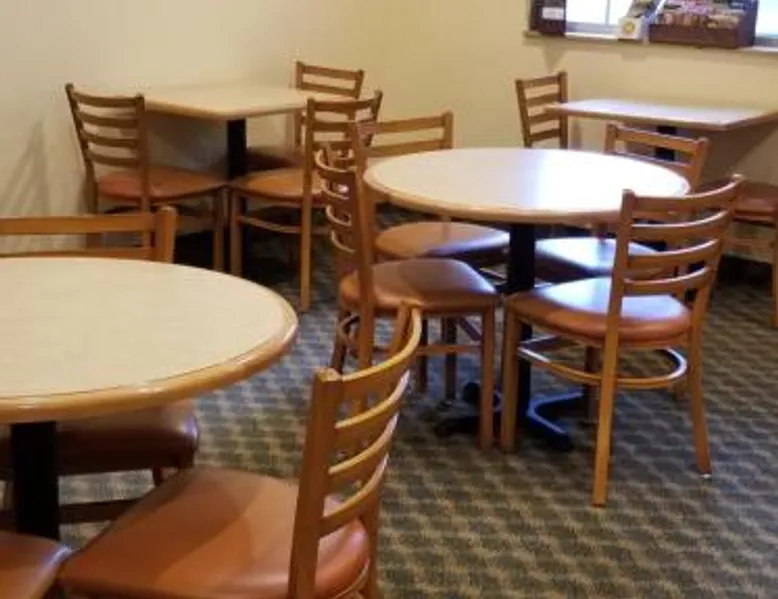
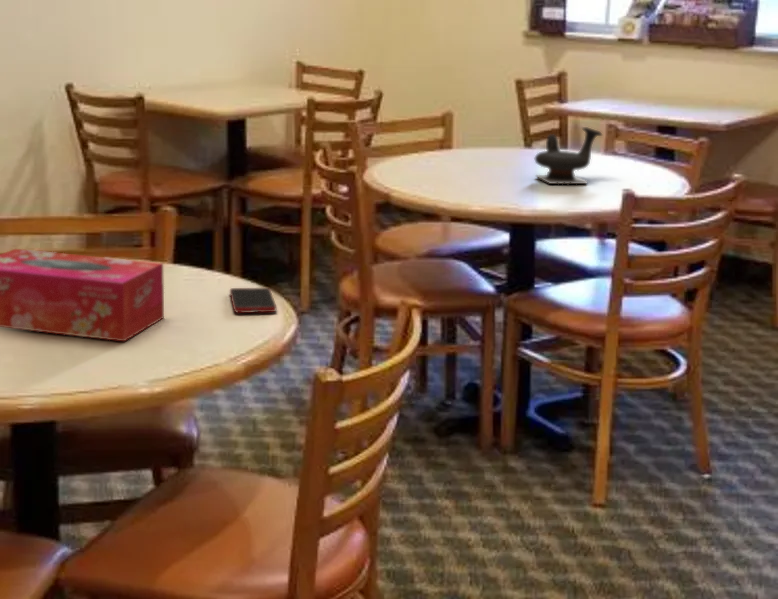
+ cell phone [229,287,277,314]
+ tissue box [0,248,165,342]
+ teapot [534,126,603,185]
